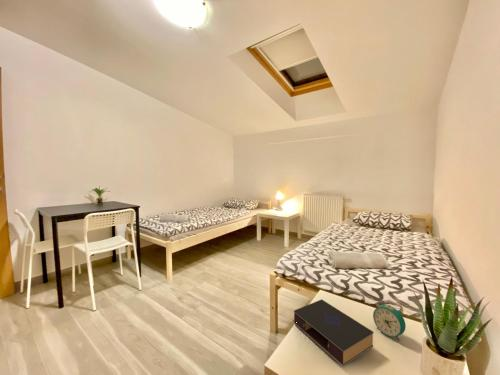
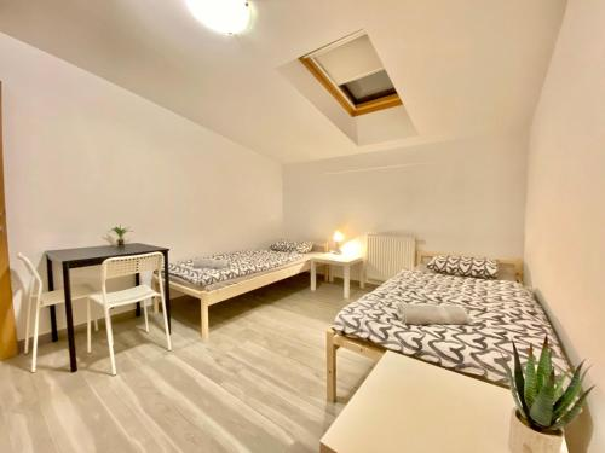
- book [293,298,374,368]
- alarm clock [372,304,407,342]
